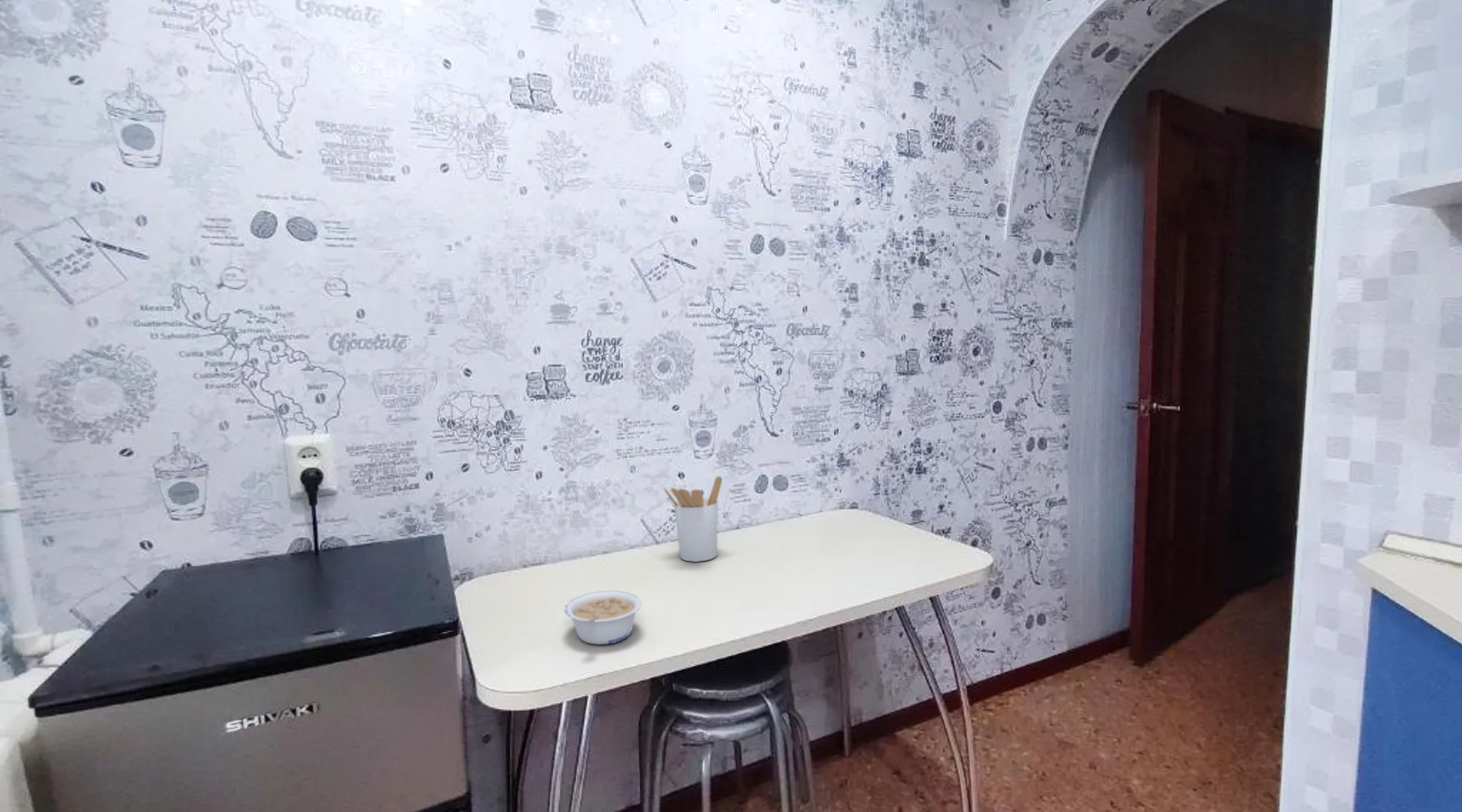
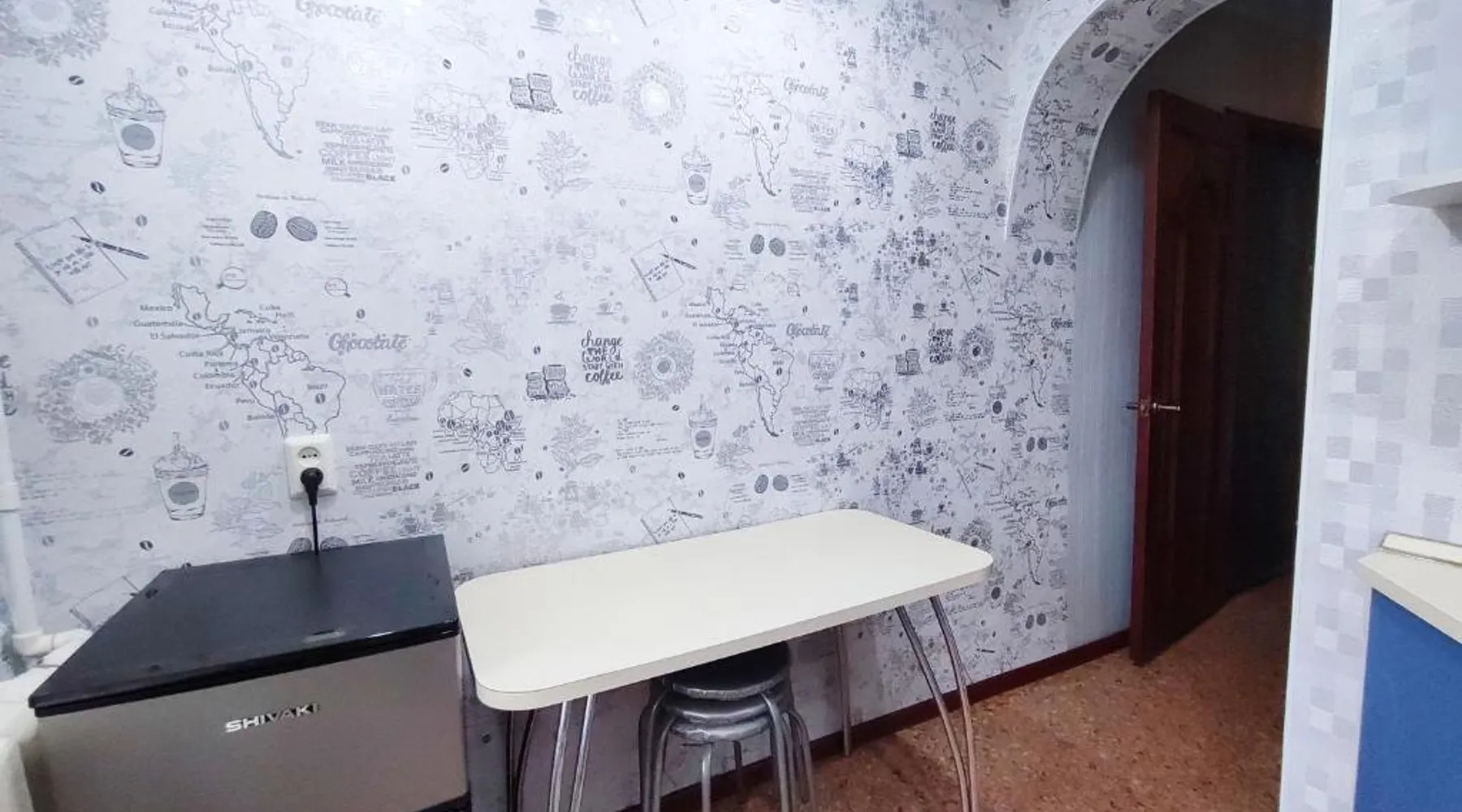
- utensil holder [664,475,723,563]
- legume [564,590,642,646]
